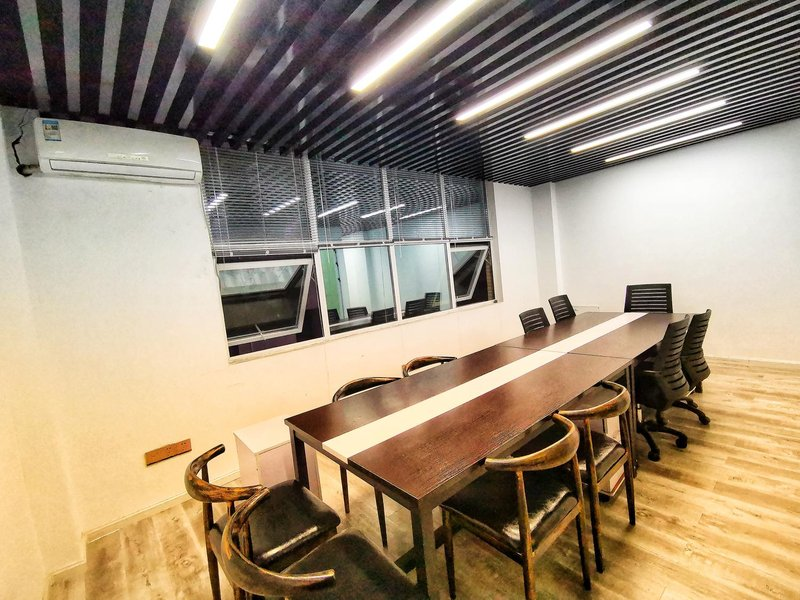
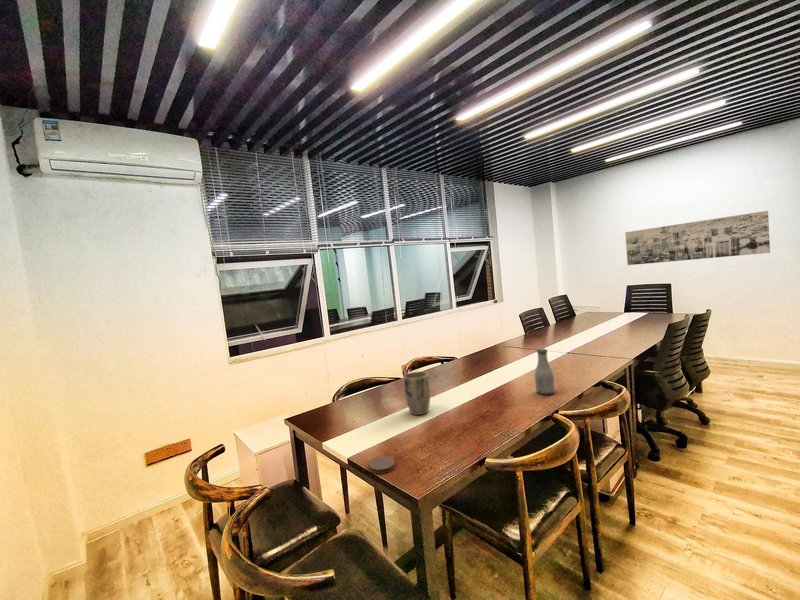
+ plant pot [402,371,431,416]
+ coaster [368,455,396,474]
+ wall art [624,210,771,266]
+ bottle [534,348,556,395]
